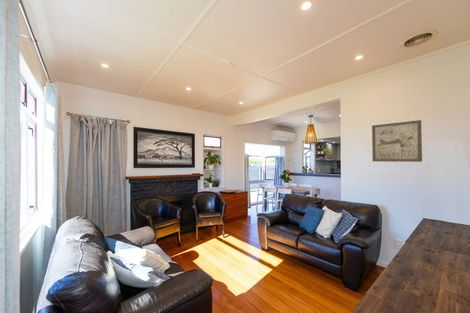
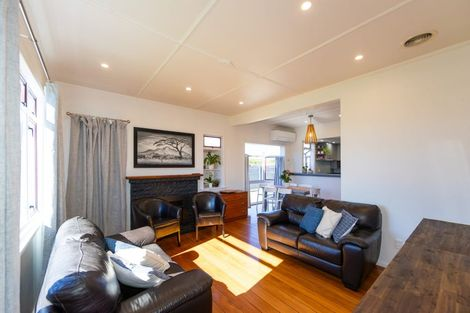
- wall art [371,119,423,163]
